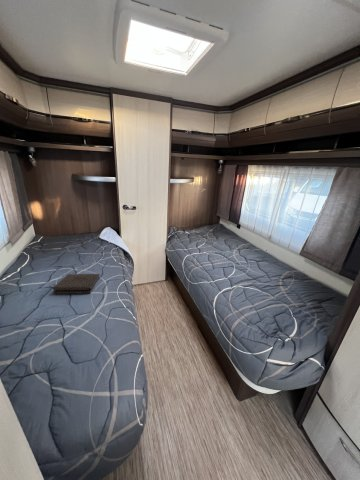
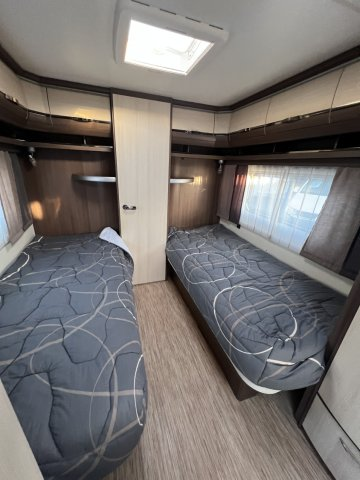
- pizza box [52,273,101,295]
